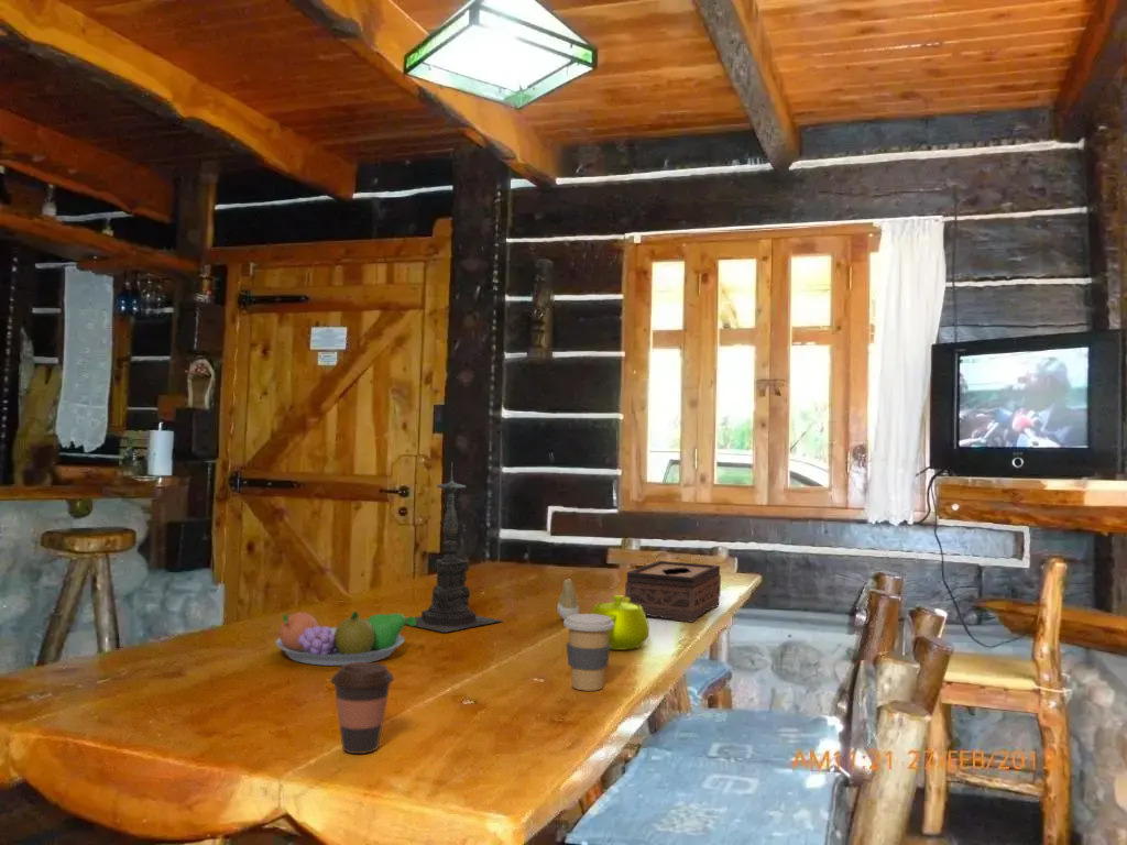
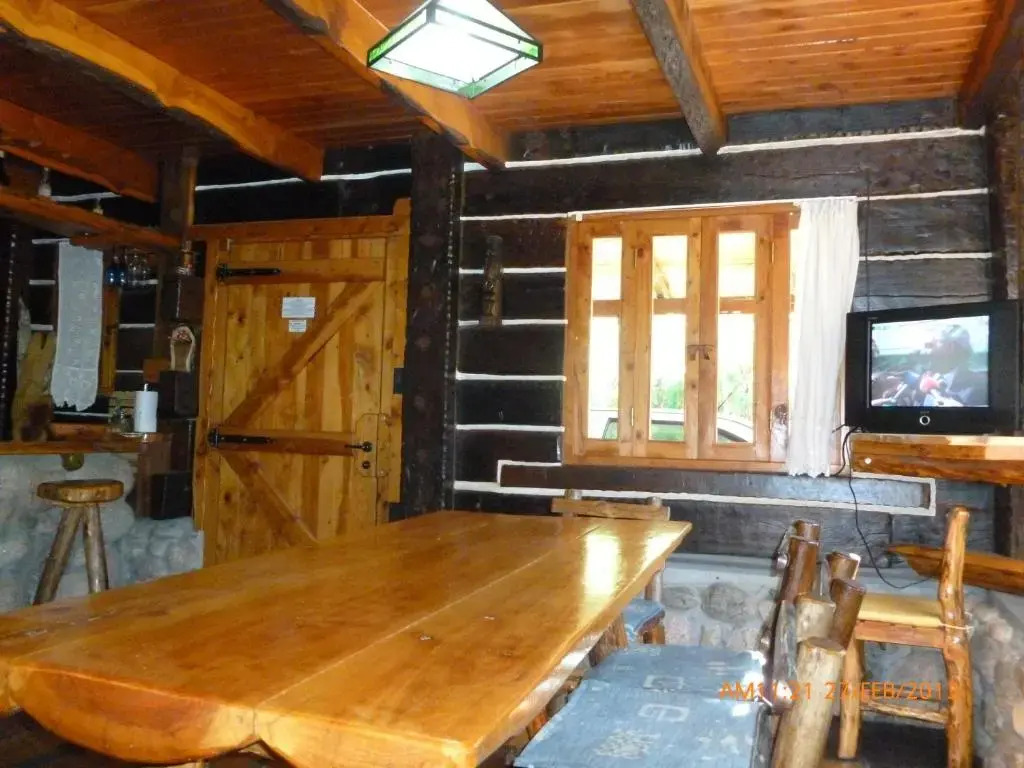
- coffee cup [562,613,614,692]
- teapot [590,594,650,650]
- tooth [556,578,580,621]
- candle holder [405,461,503,634]
- fruit bowl [274,610,416,667]
- coffee cup [330,661,395,755]
- tissue box [624,560,722,624]
